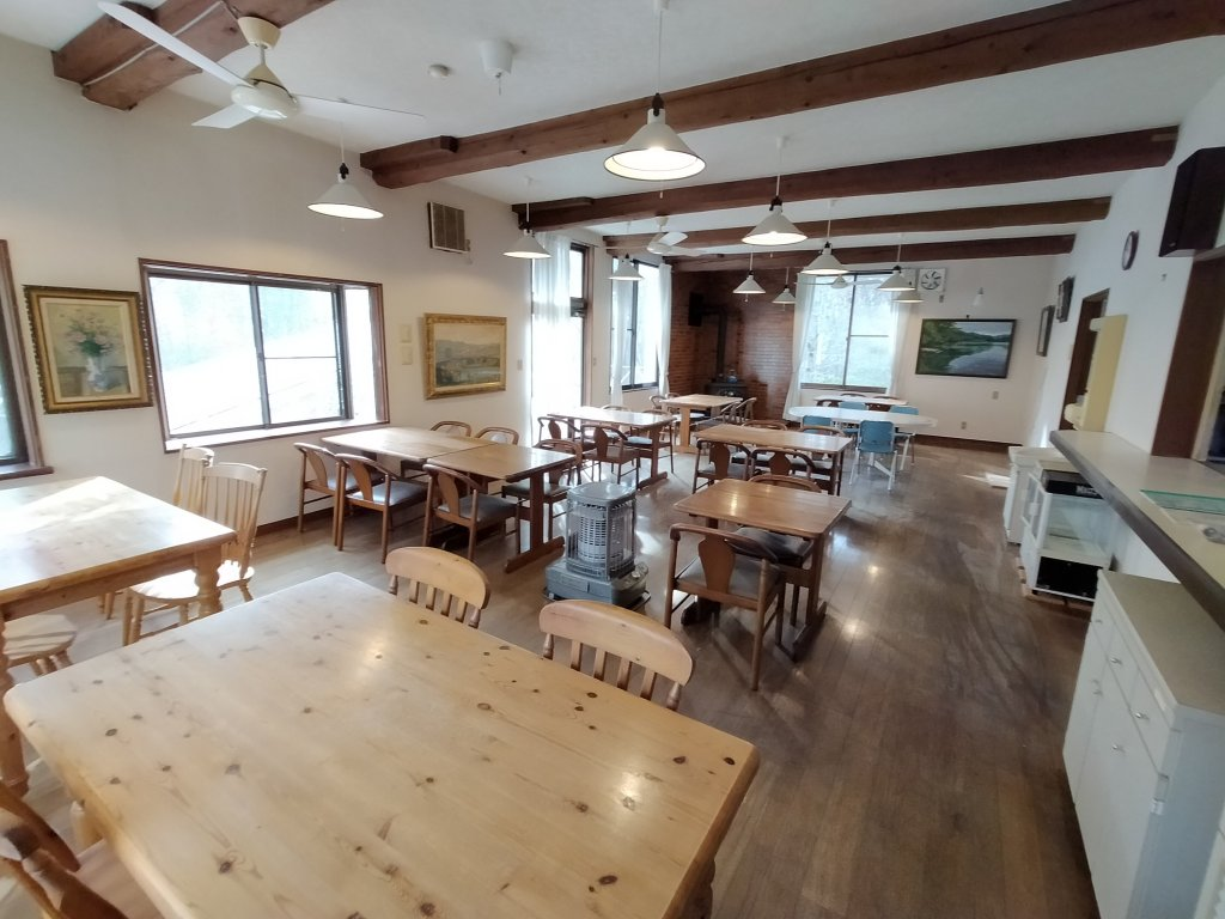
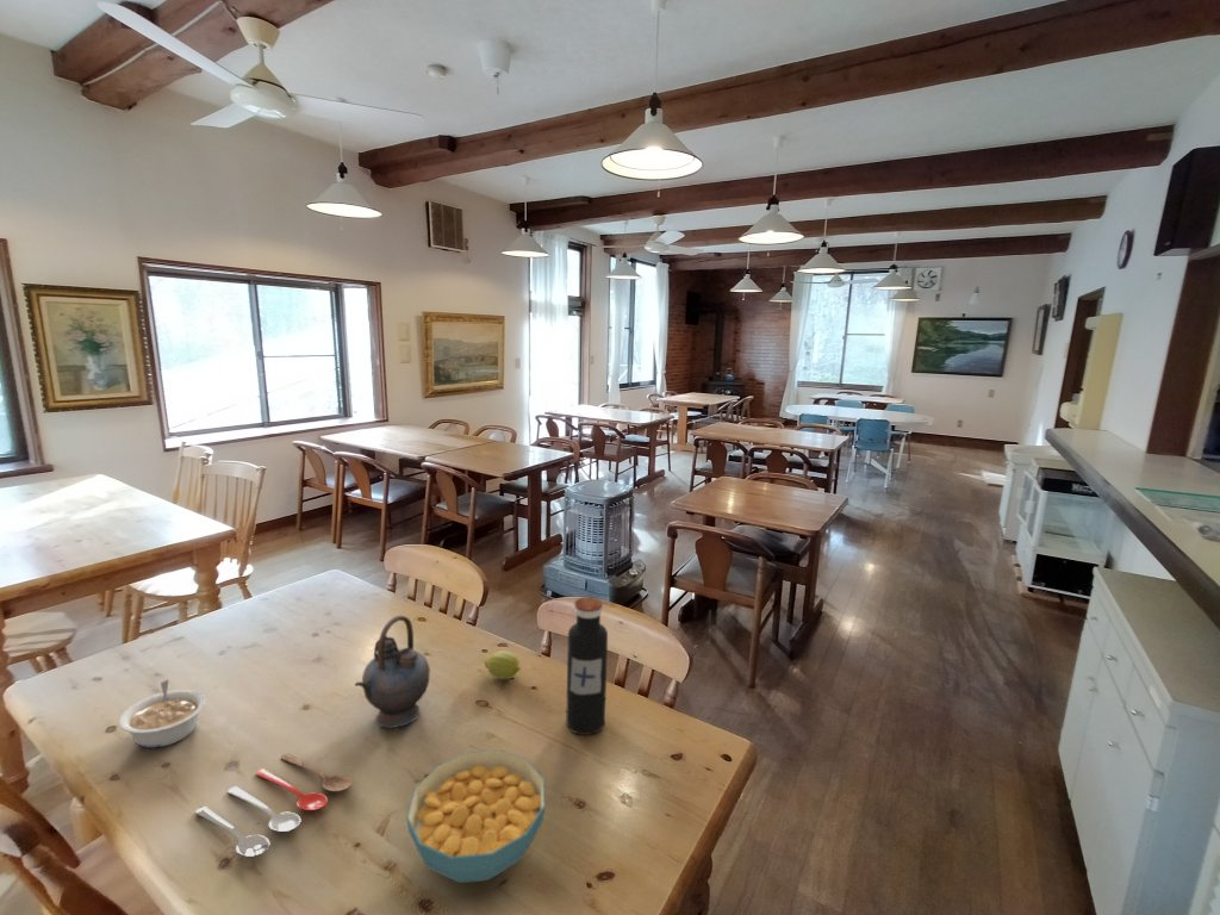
+ cereal bowl [405,748,547,884]
+ teapot [354,615,431,729]
+ fruit [484,649,522,680]
+ water bottle [565,596,609,736]
+ cooking utensil [194,752,353,858]
+ legume [118,679,207,749]
